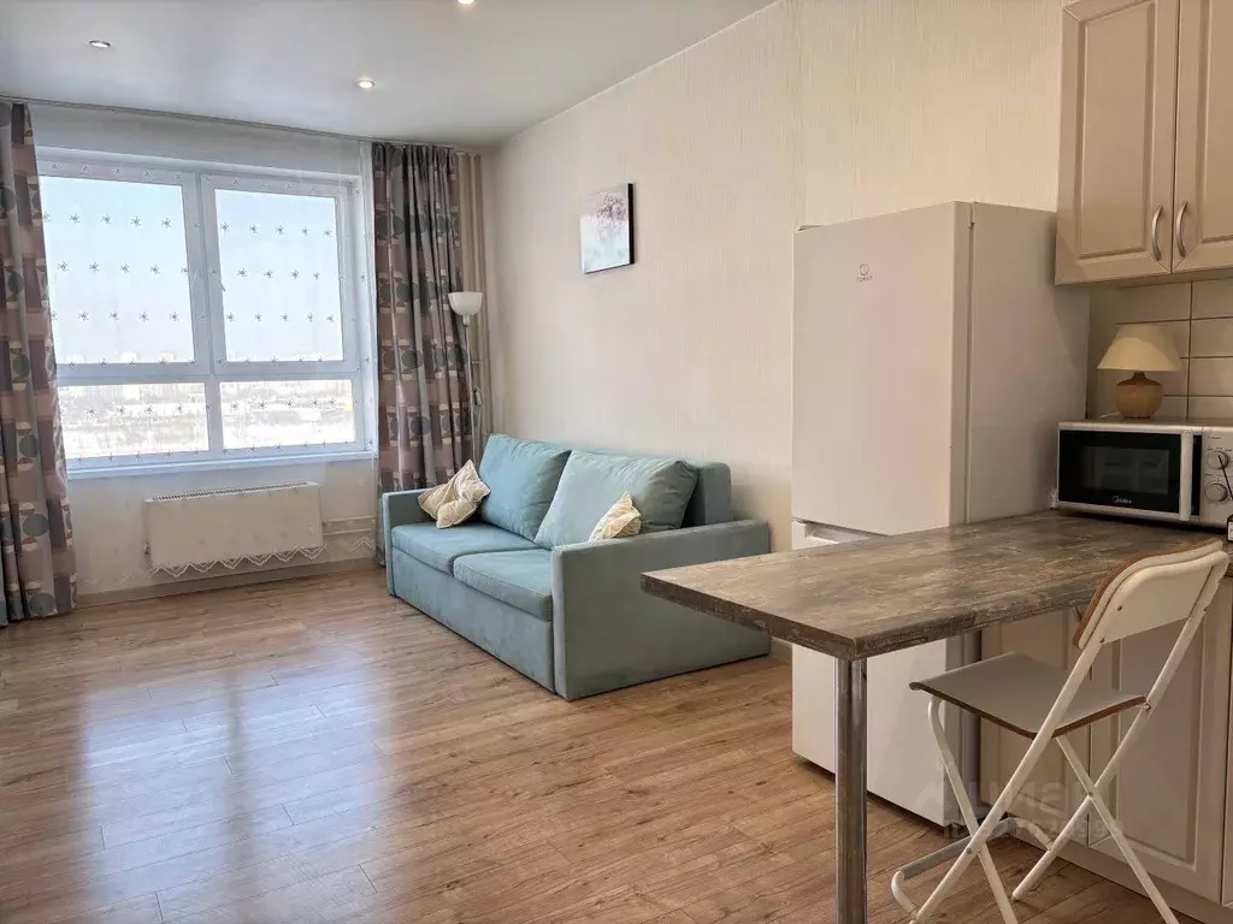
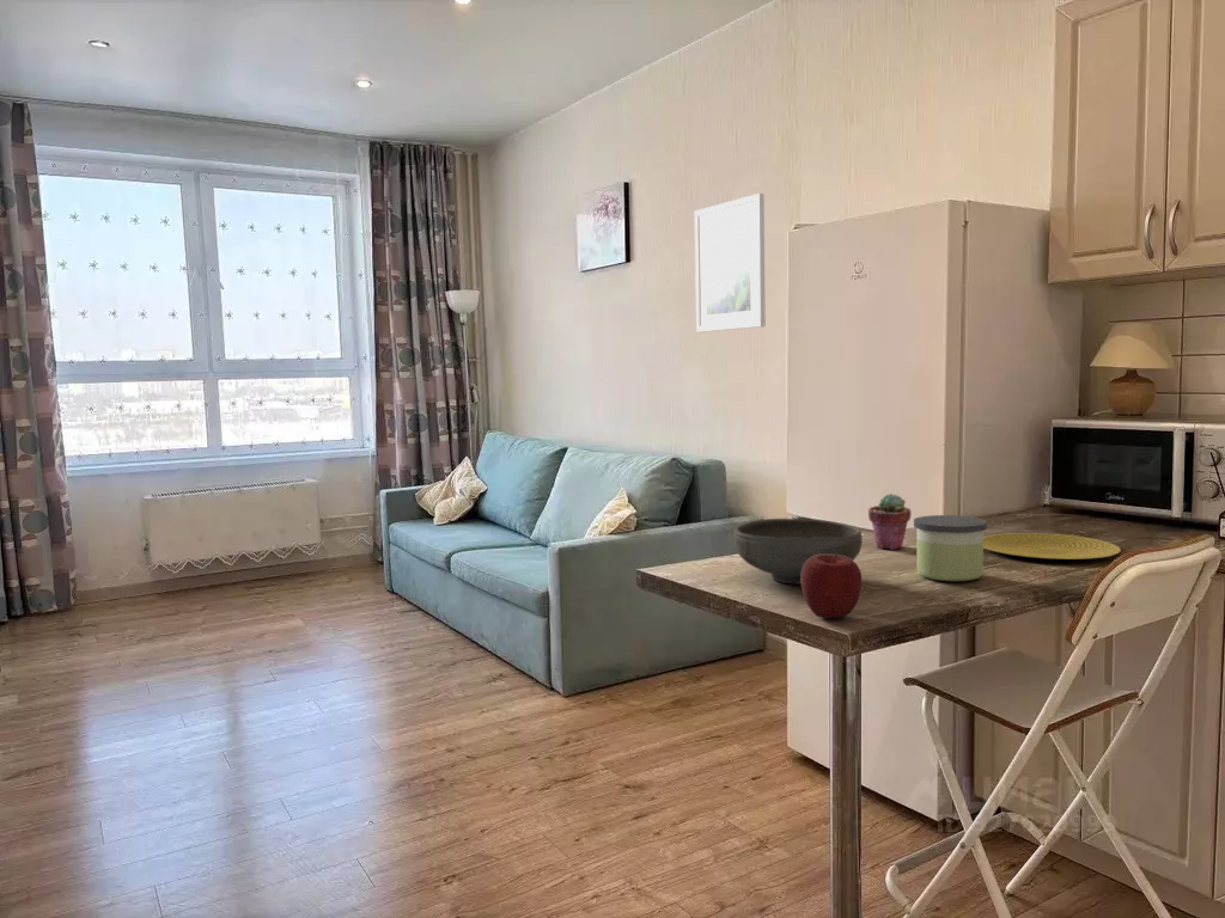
+ bowl [733,518,864,586]
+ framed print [694,192,767,333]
+ potted succulent [867,492,912,550]
+ apple [800,555,863,619]
+ plate [983,532,1122,561]
+ candle [913,514,988,582]
